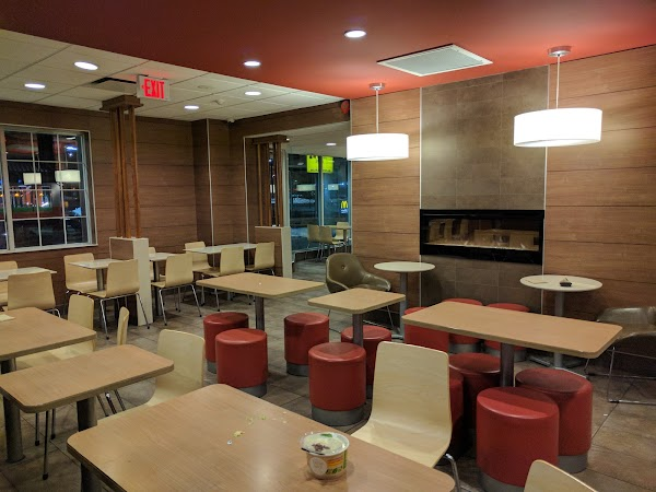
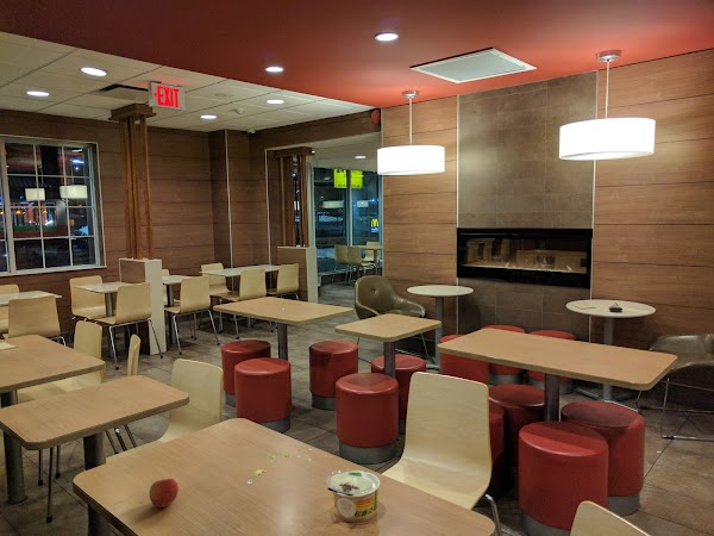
+ apple [149,478,180,509]
